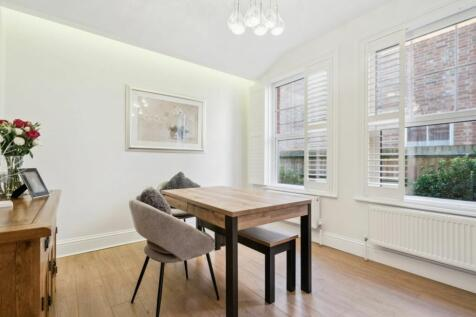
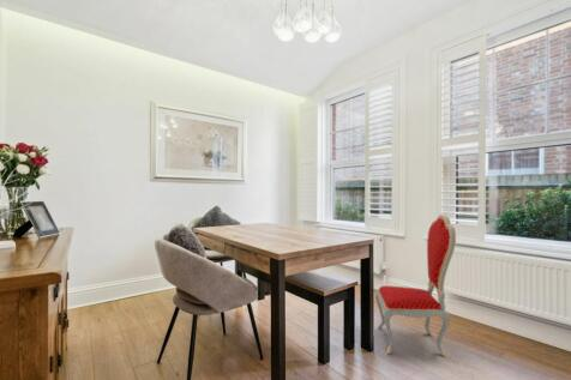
+ dining chair [374,213,457,357]
